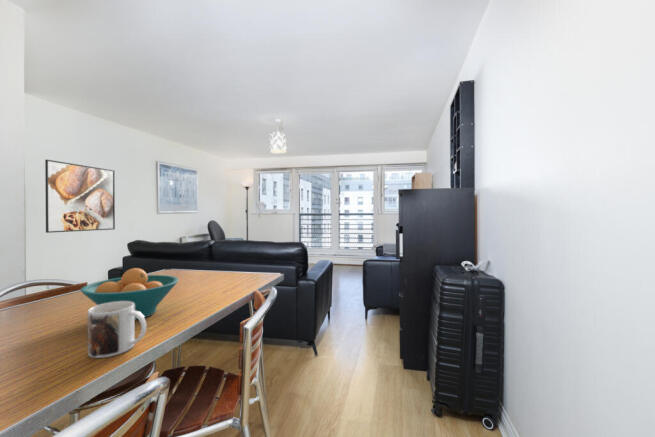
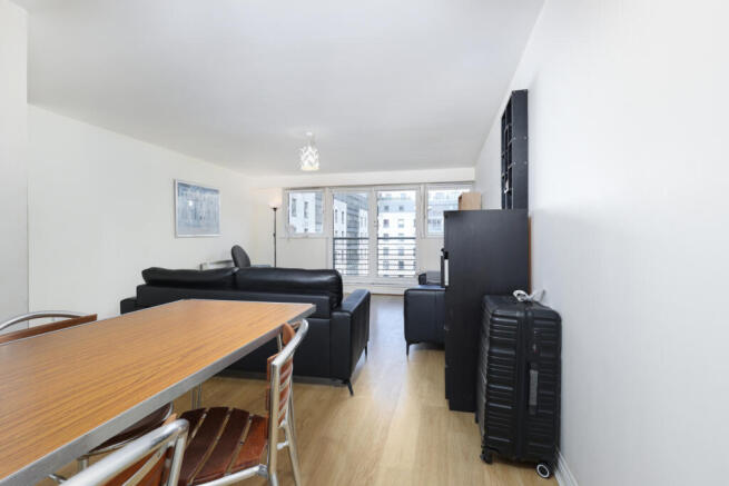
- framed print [44,159,116,234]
- mug [87,301,148,359]
- fruit bowl [79,267,179,321]
